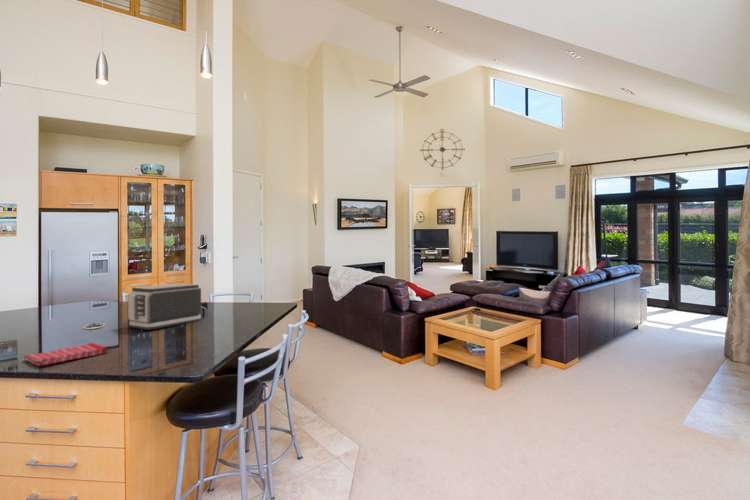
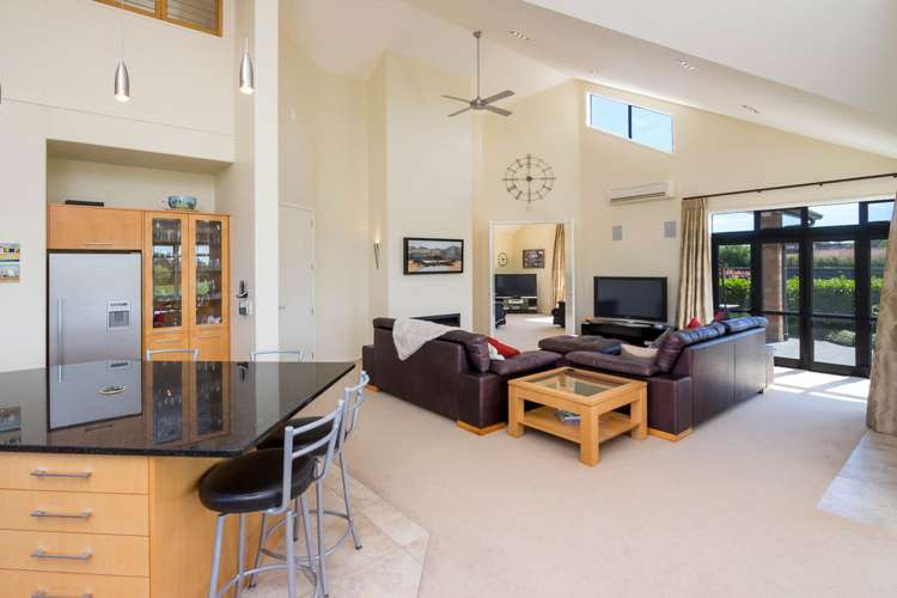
- dish towel [22,342,109,367]
- toaster [127,283,202,331]
